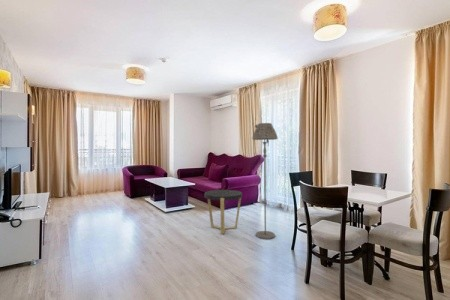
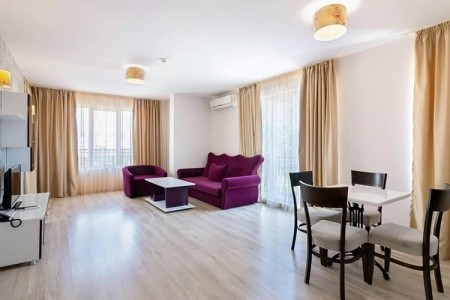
- floor lamp [251,122,279,240]
- side table [204,189,243,235]
